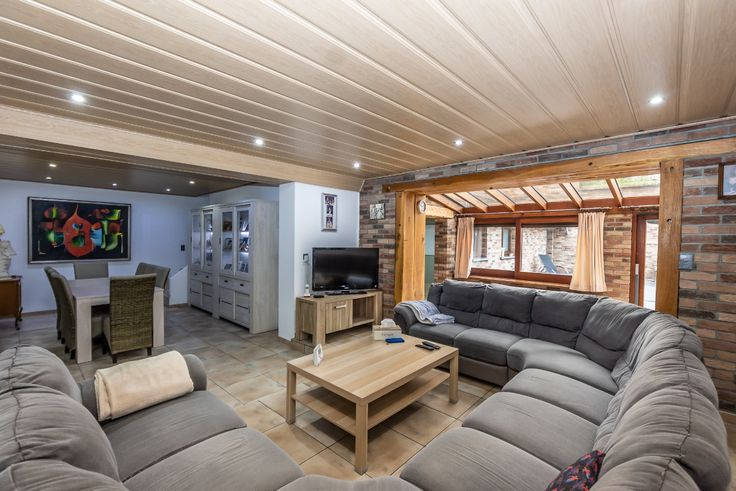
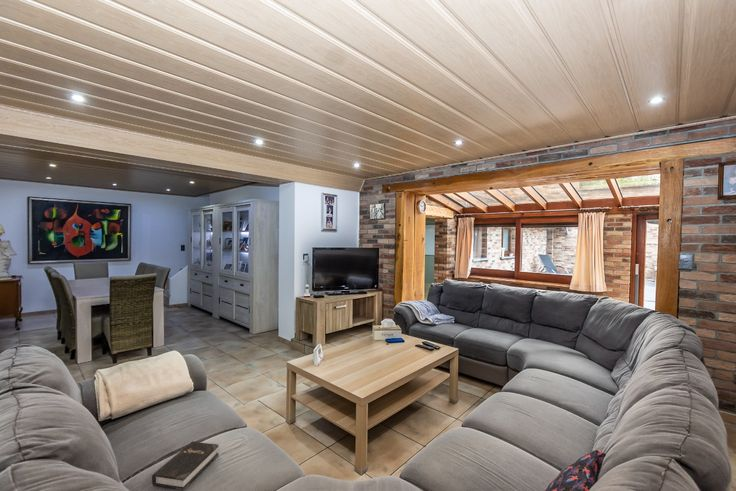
+ hardback book [151,441,220,491]
